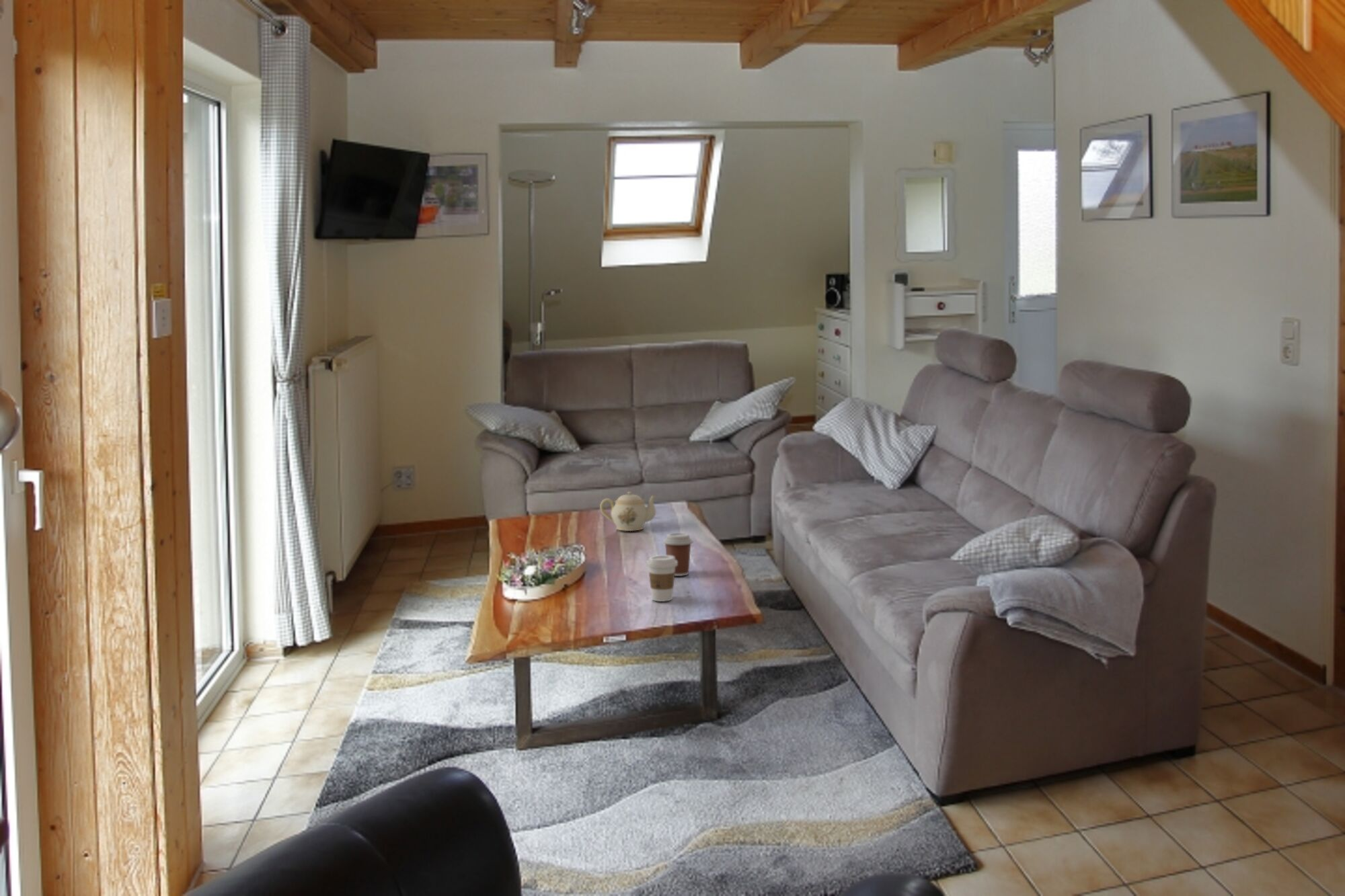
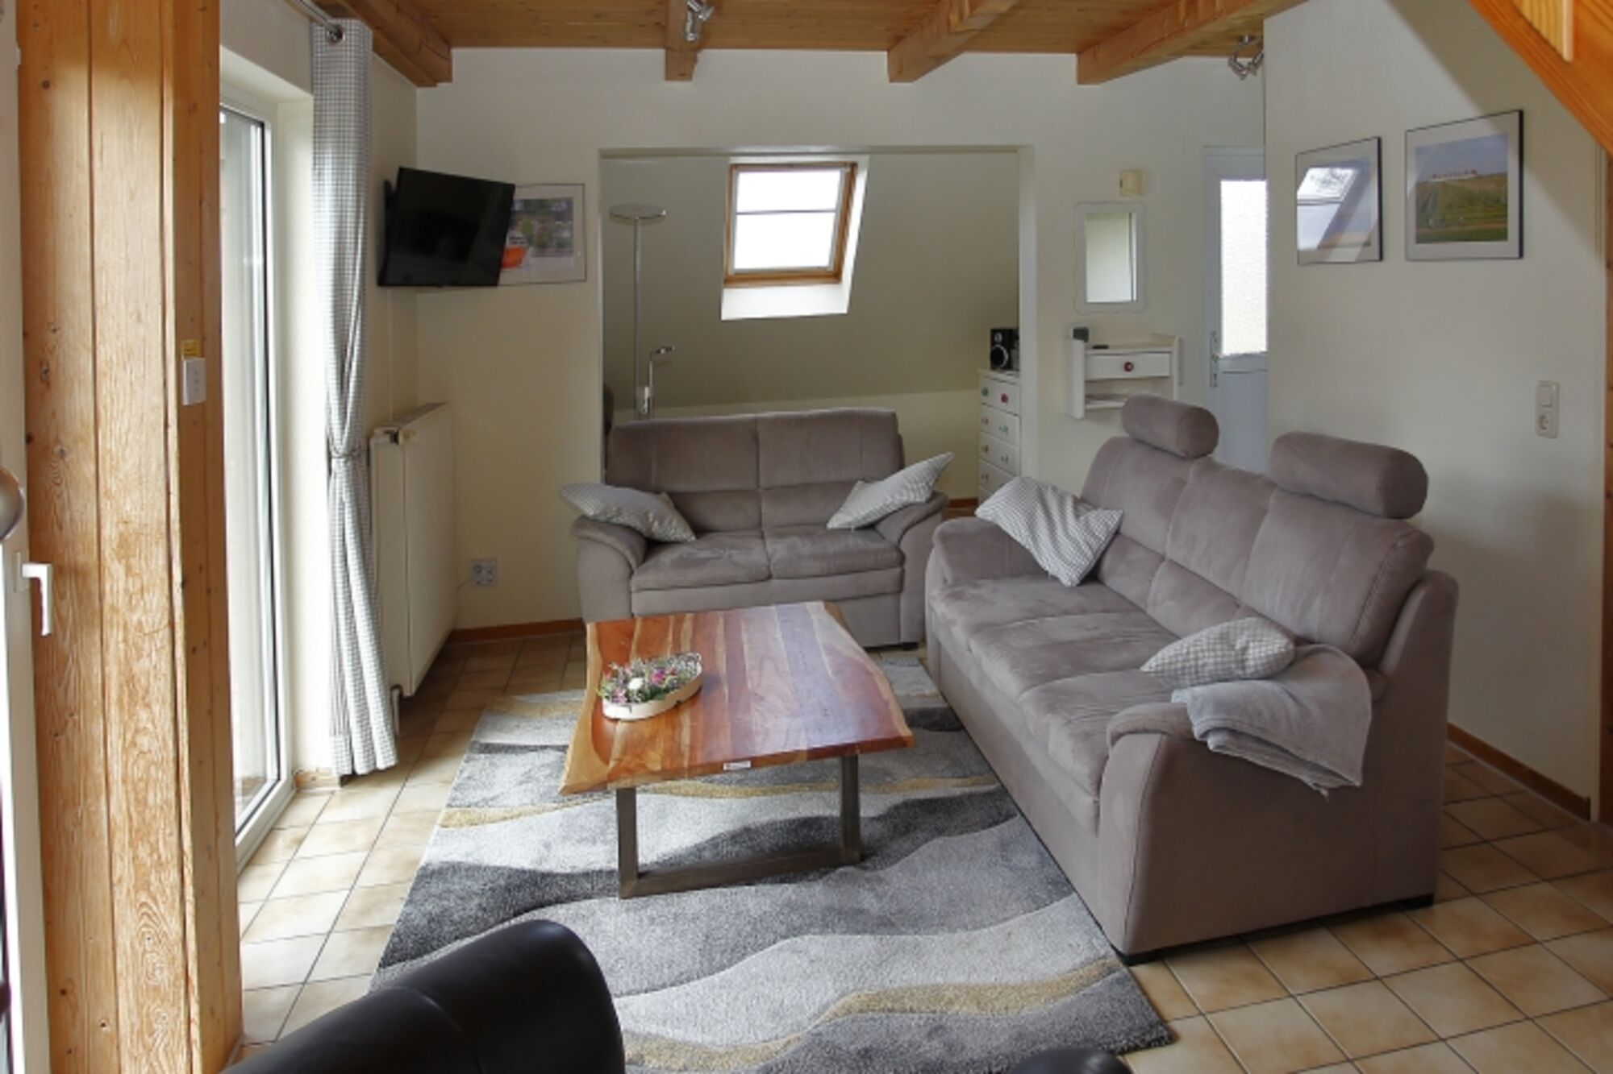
- teapot [599,491,657,532]
- coffee cup [646,555,677,602]
- coffee cup [662,532,694,577]
